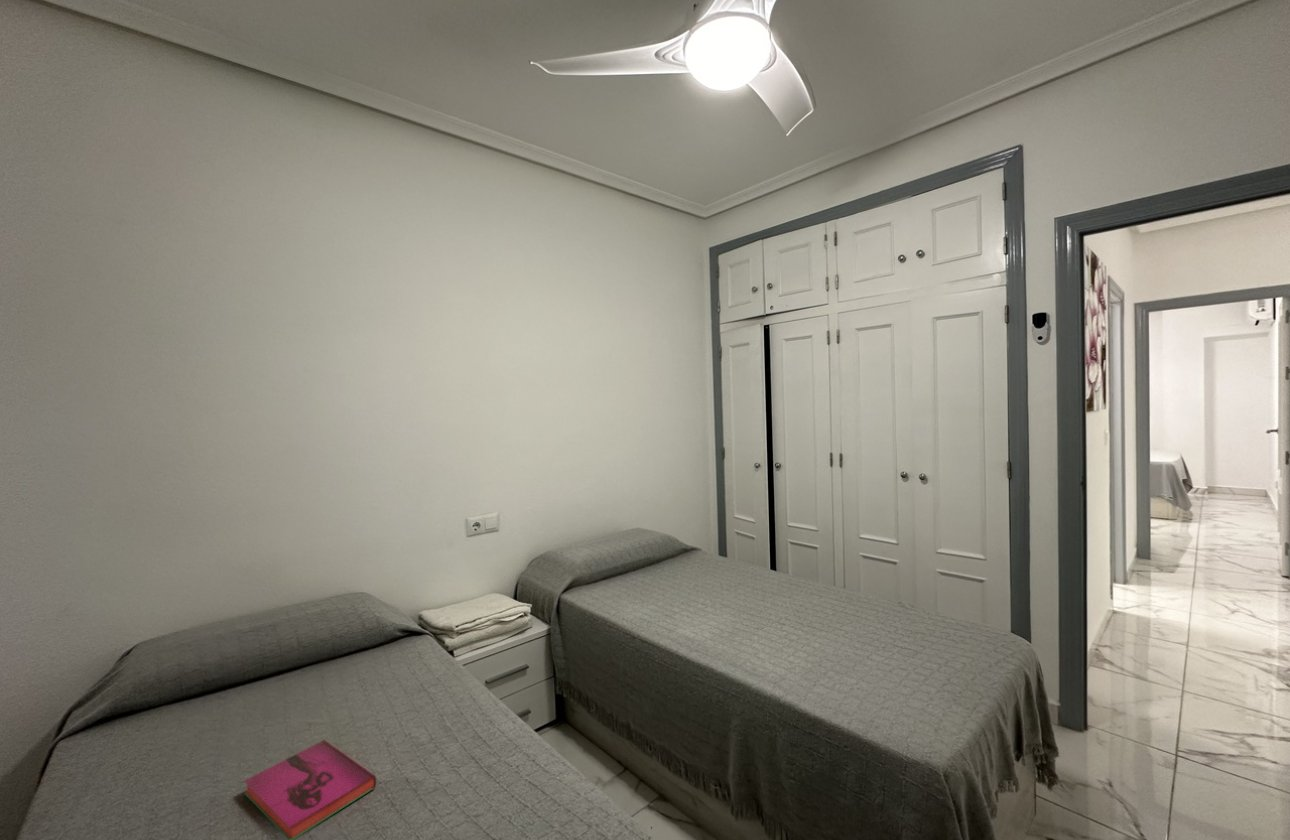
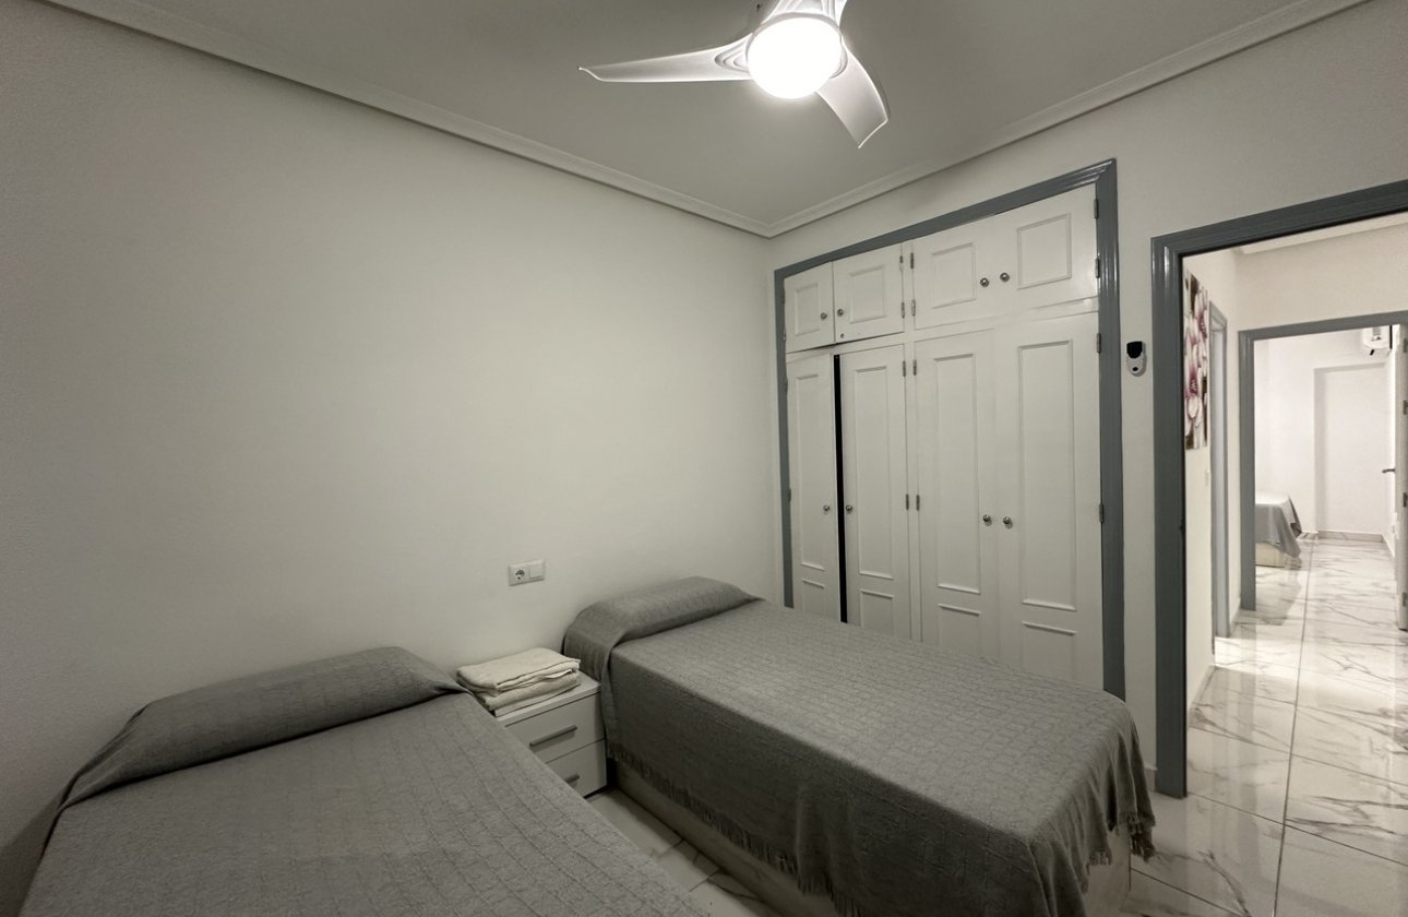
- hardback book [243,739,377,840]
